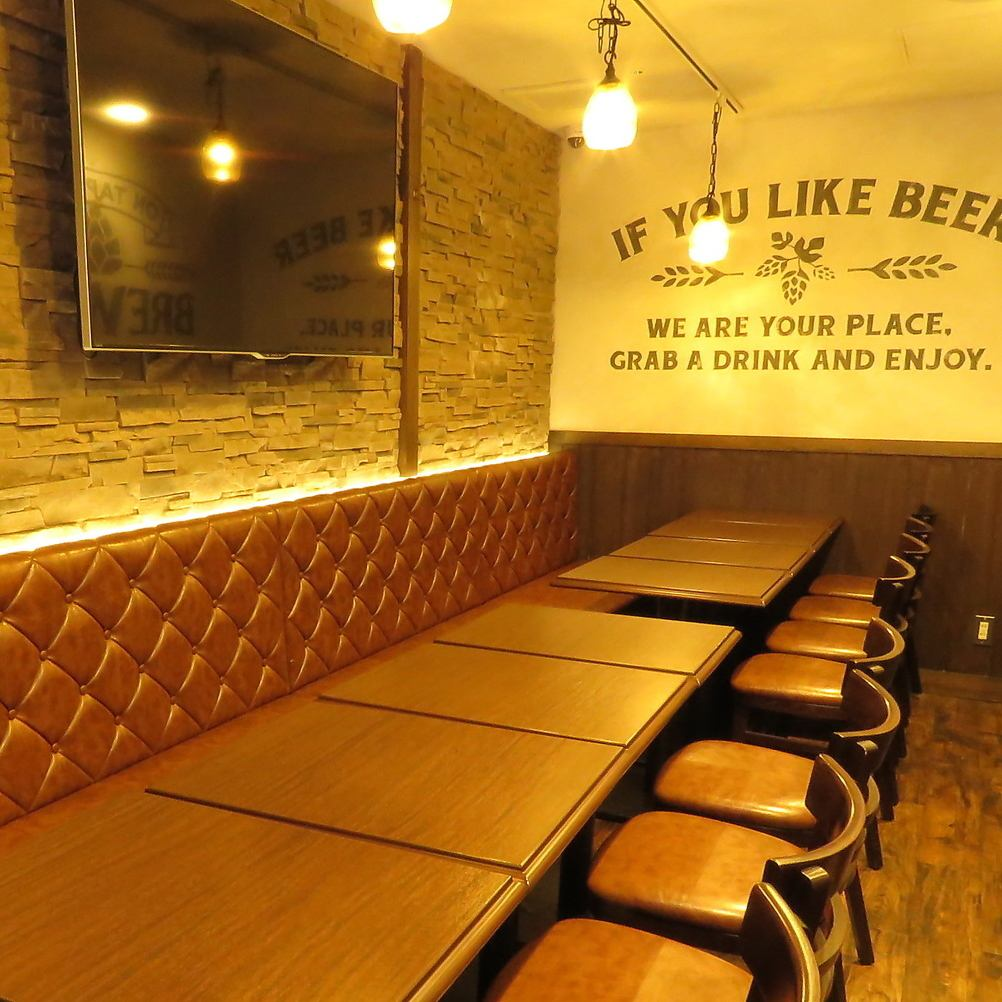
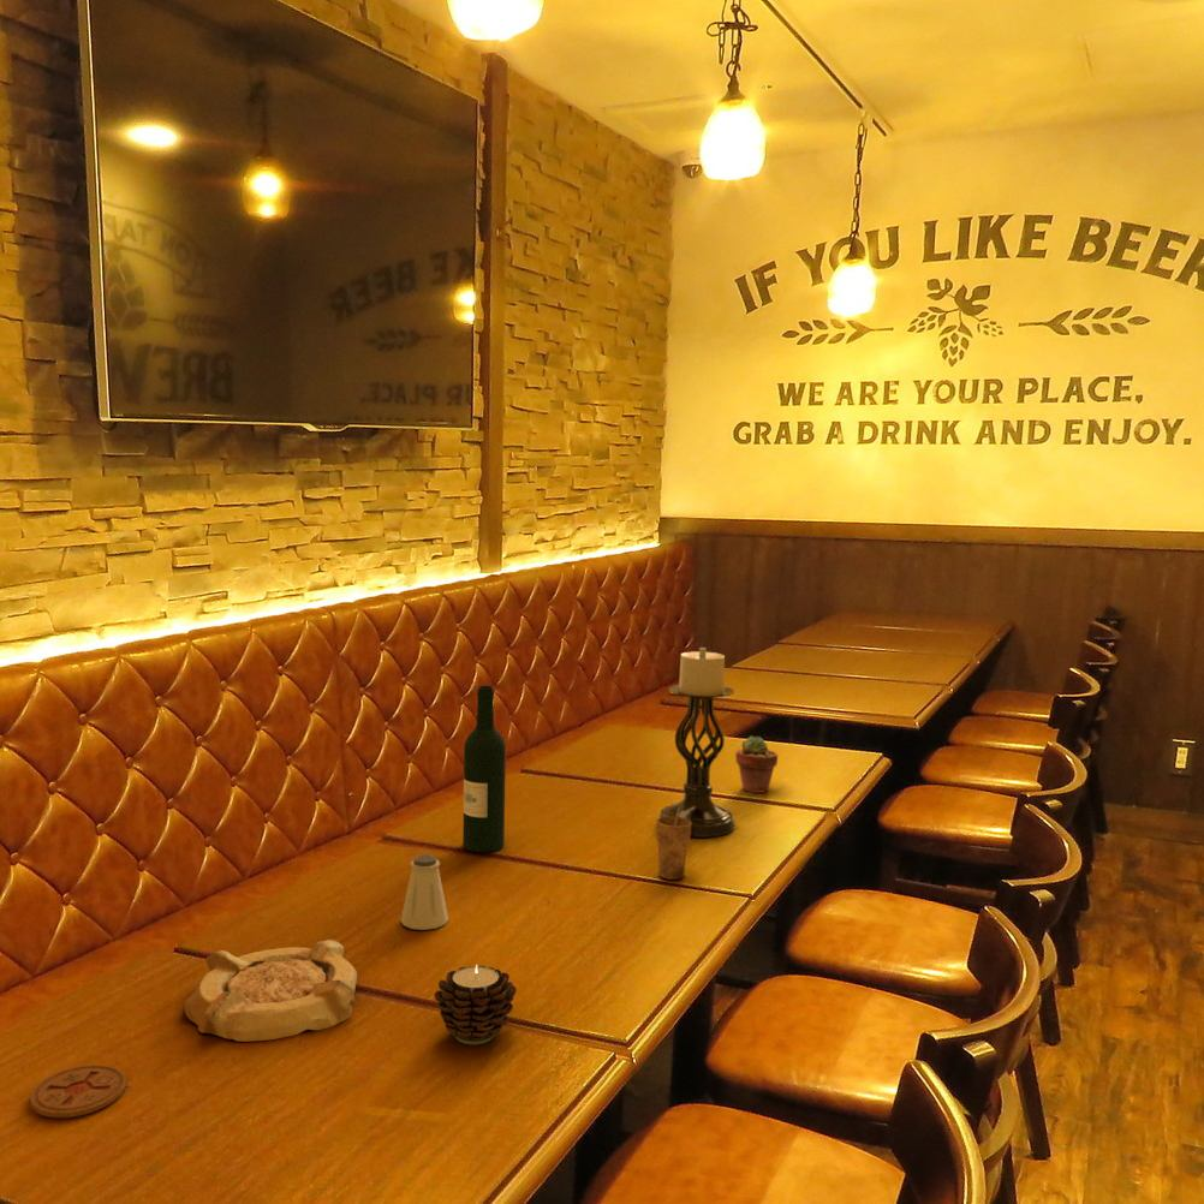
+ candle [434,964,518,1045]
+ wine bottle [461,685,507,853]
+ saltshaker [400,853,449,931]
+ potted succulent [734,734,779,794]
+ coaster [29,1063,127,1119]
+ candle holder [658,646,735,839]
+ cup [656,803,692,881]
+ ashtray [184,938,358,1043]
